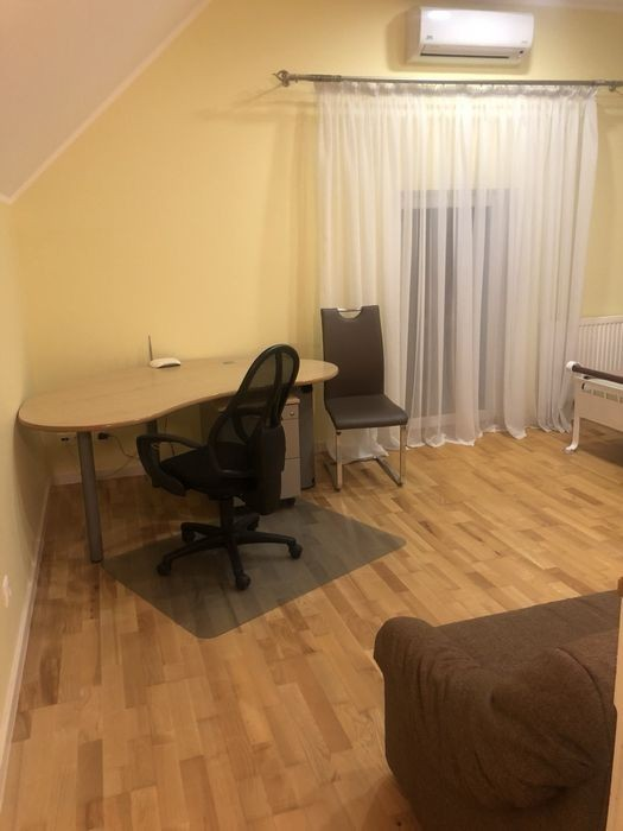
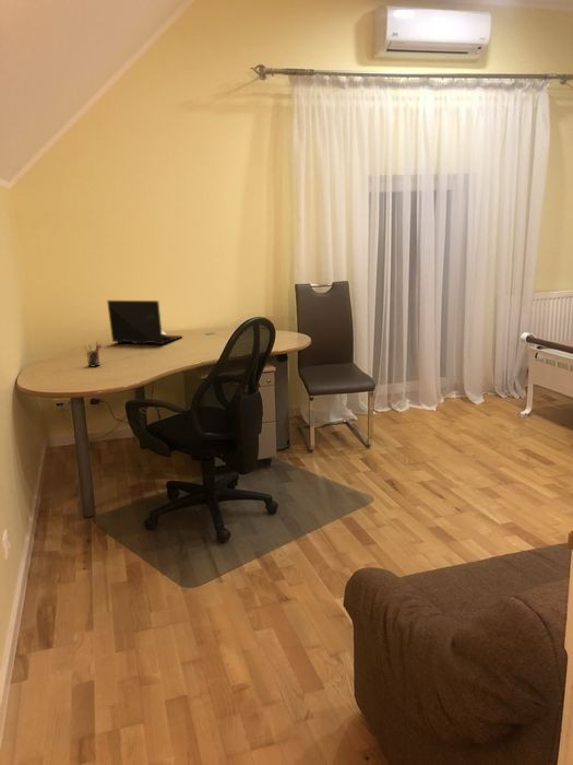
+ laptop [106,299,183,345]
+ pen holder [82,340,103,367]
